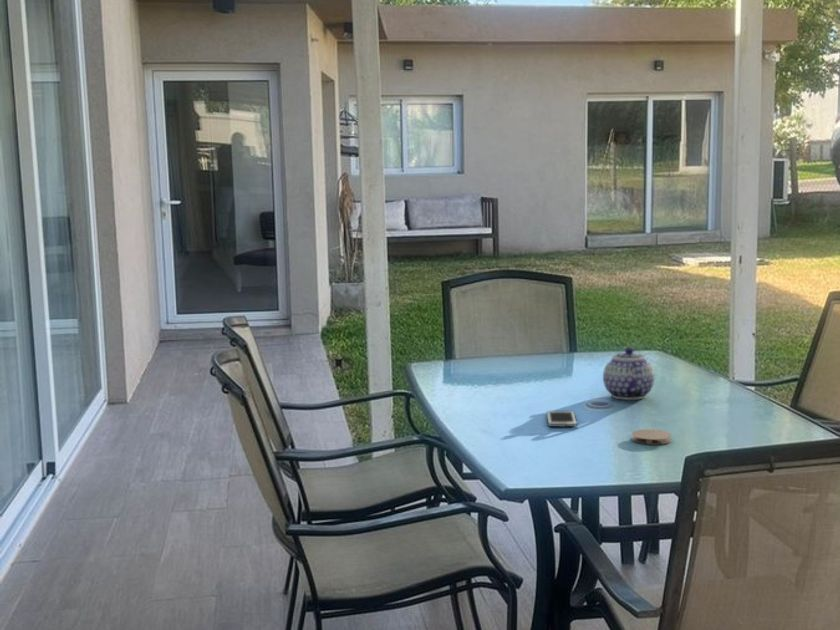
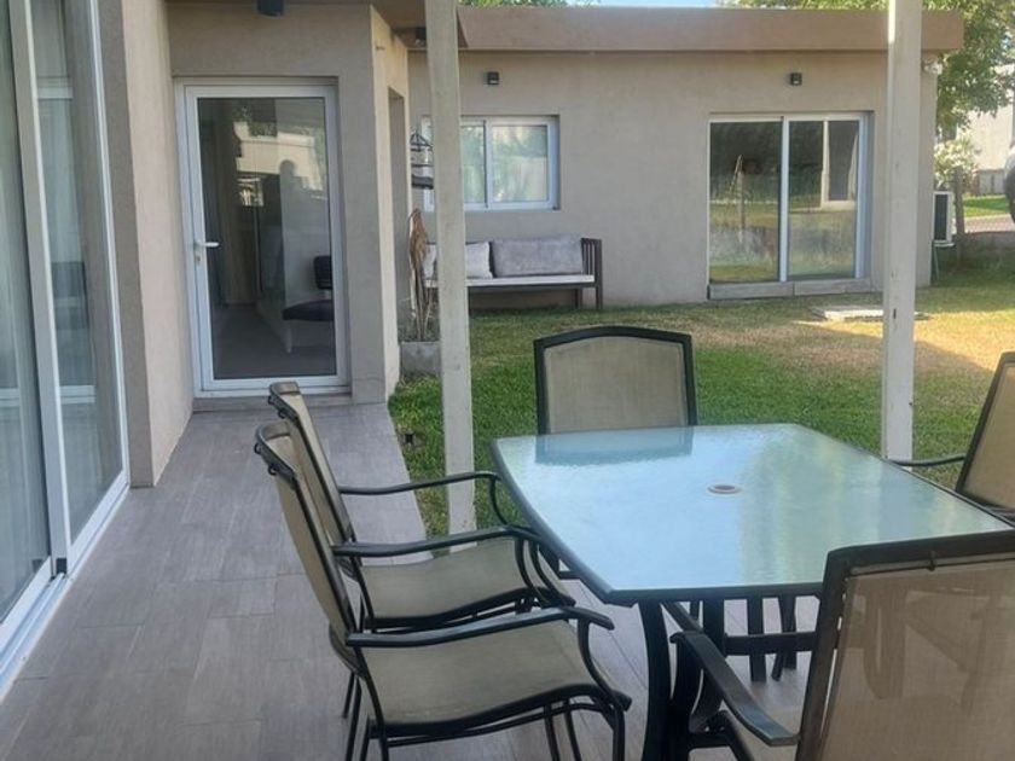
- coaster [631,428,673,446]
- cell phone [546,410,578,428]
- teapot [602,347,656,401]
